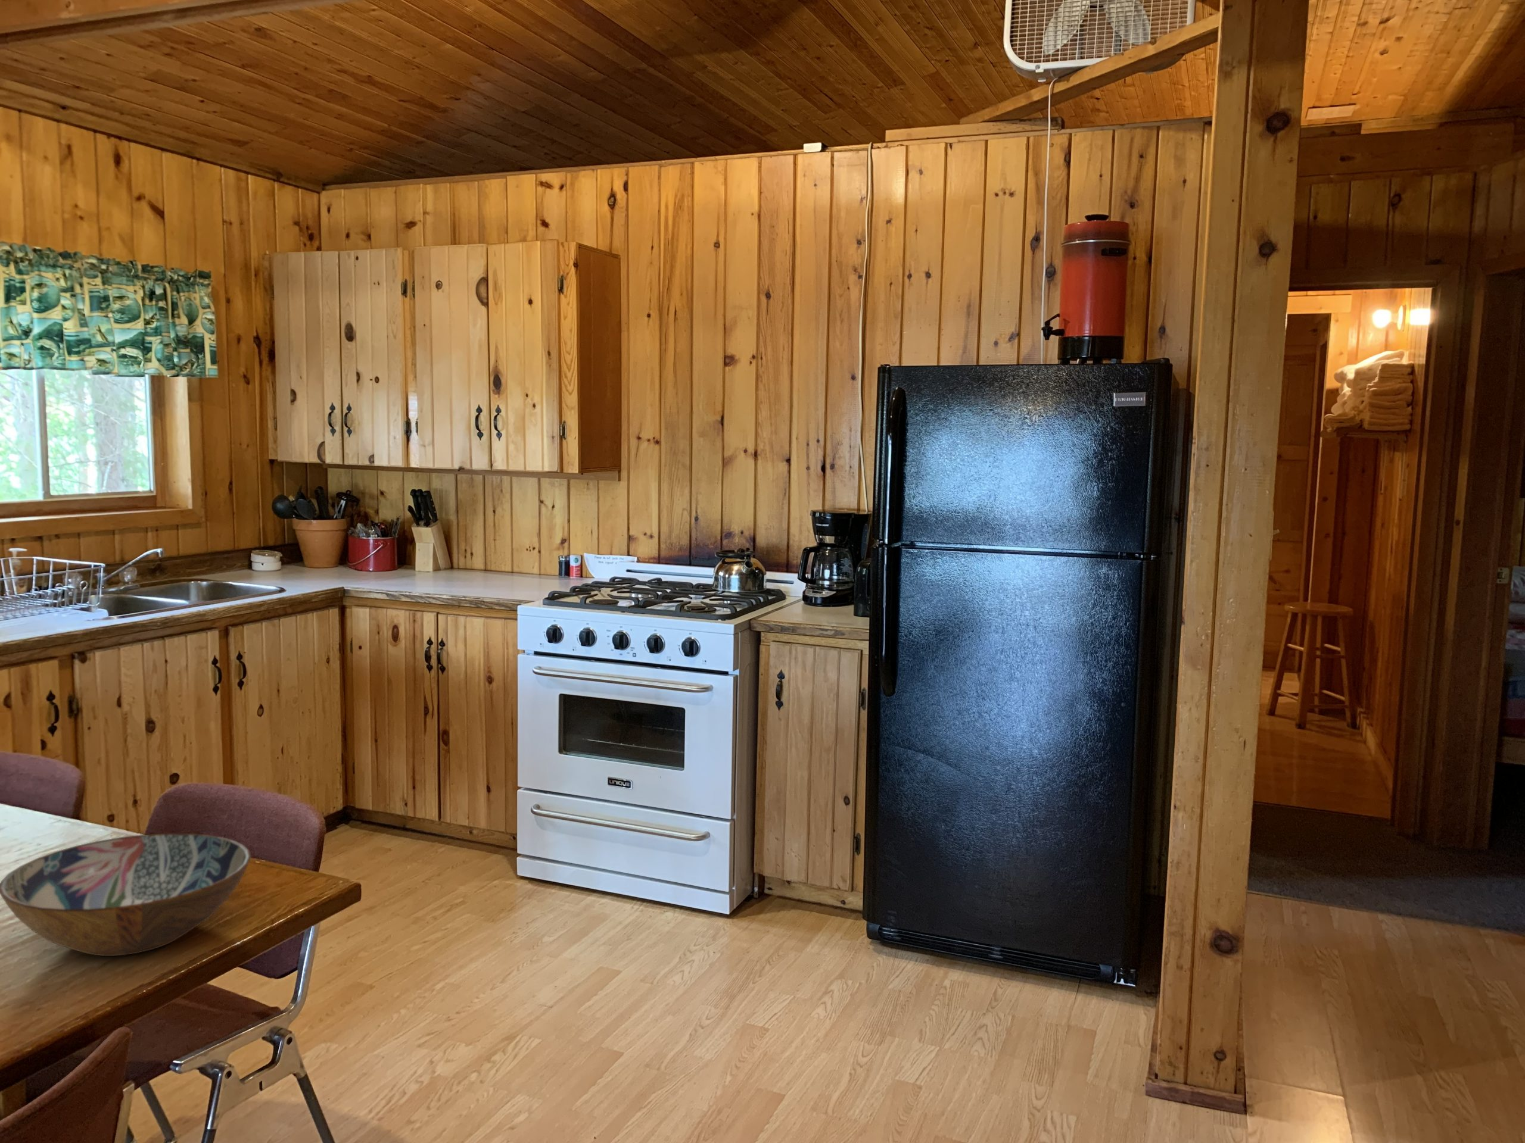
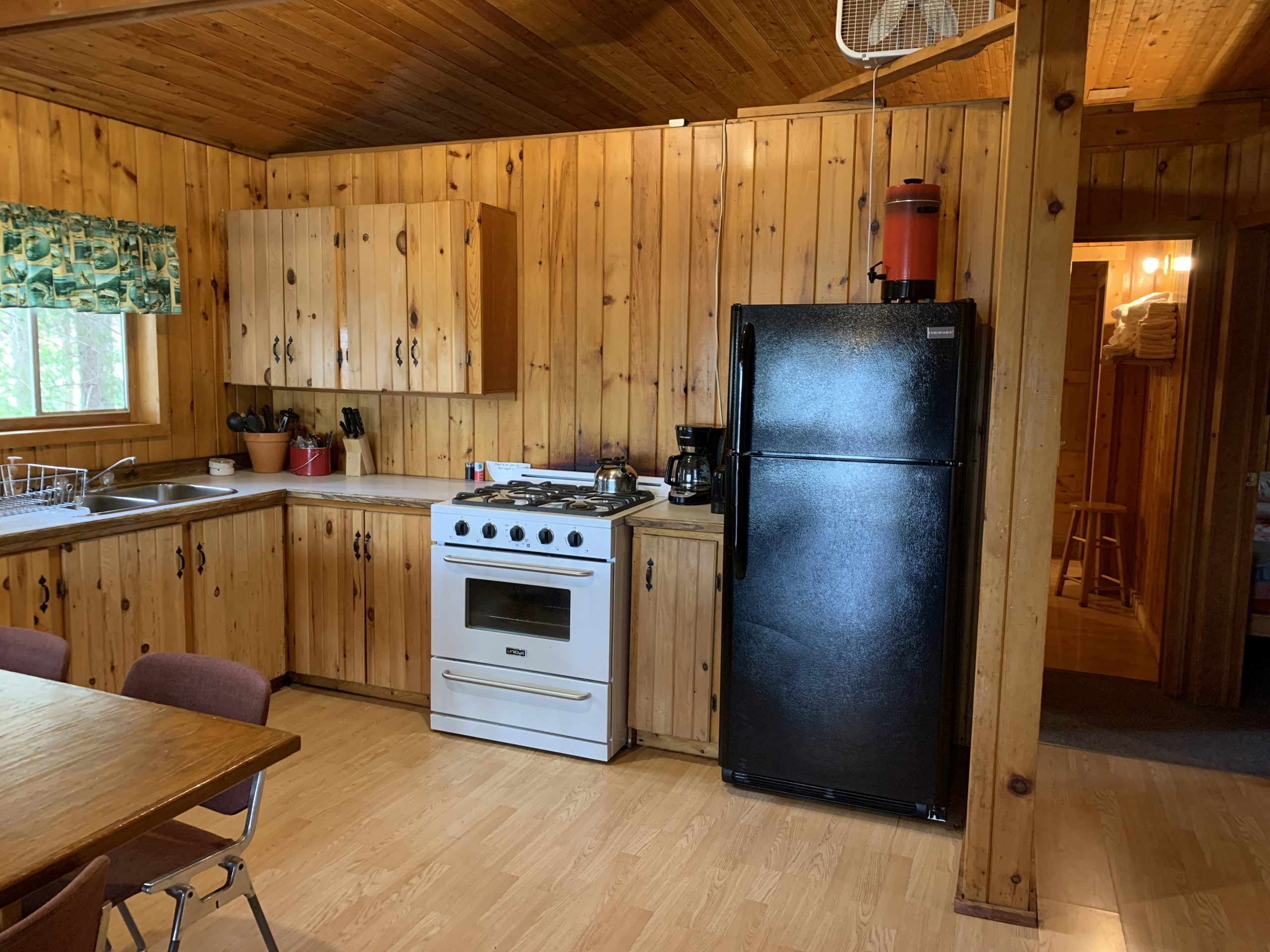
- wooden bowl [0,833,252,957]
